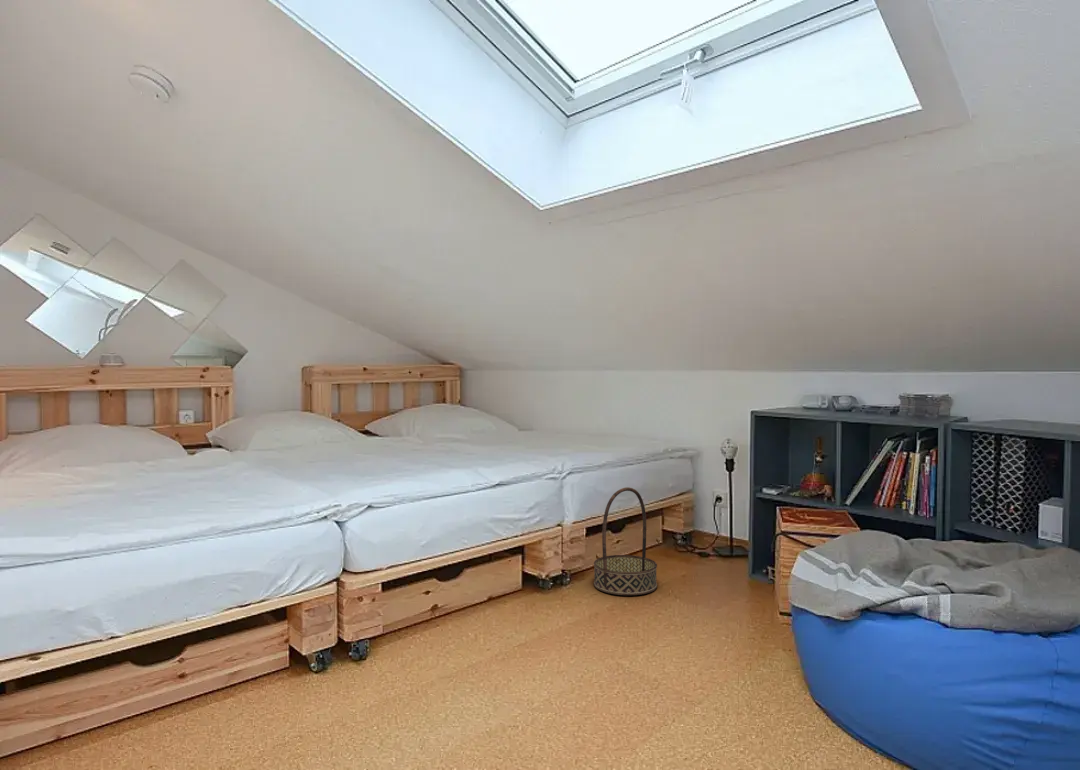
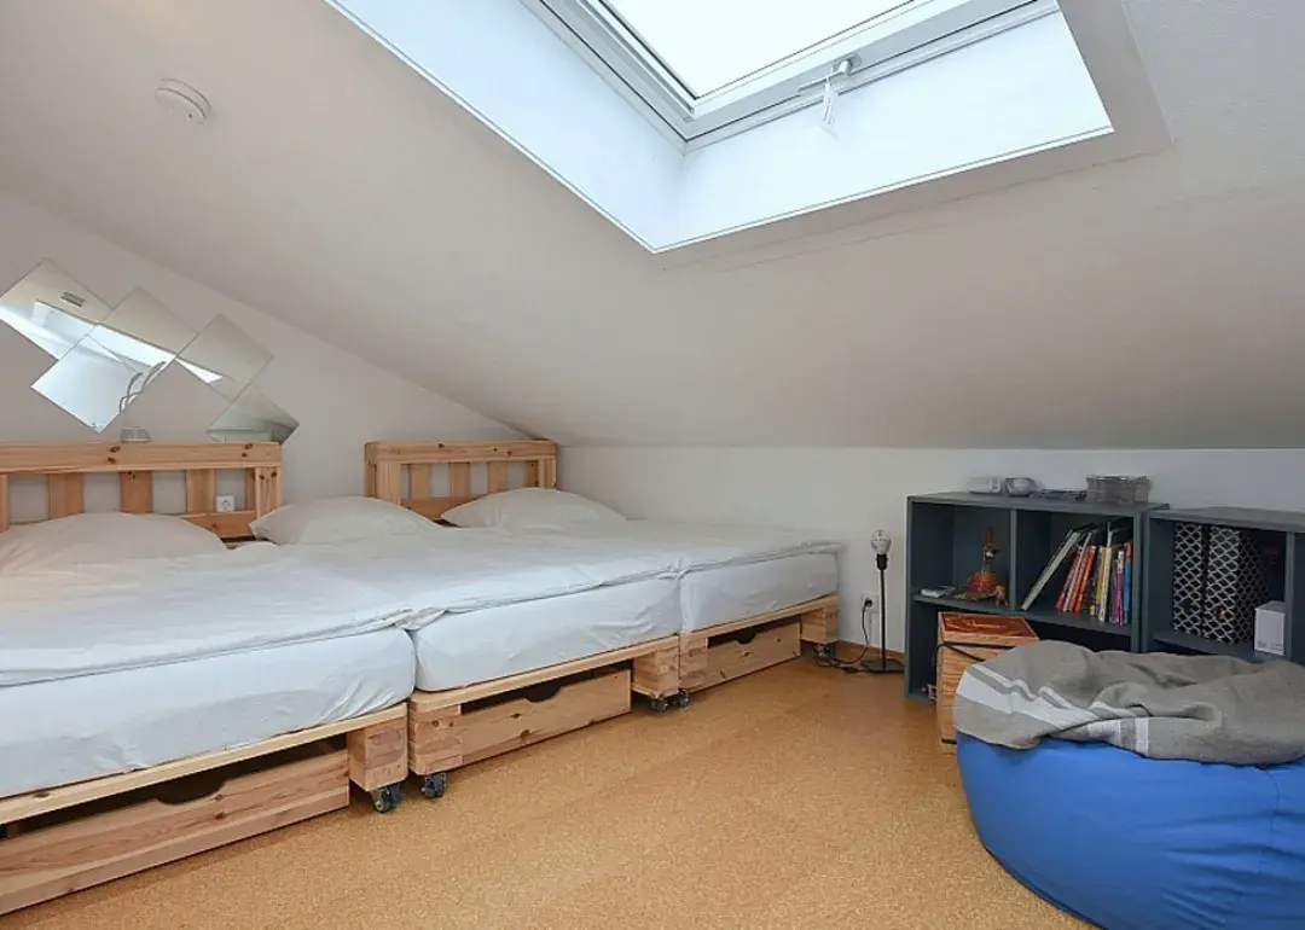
- basket [593,486,658,596]
